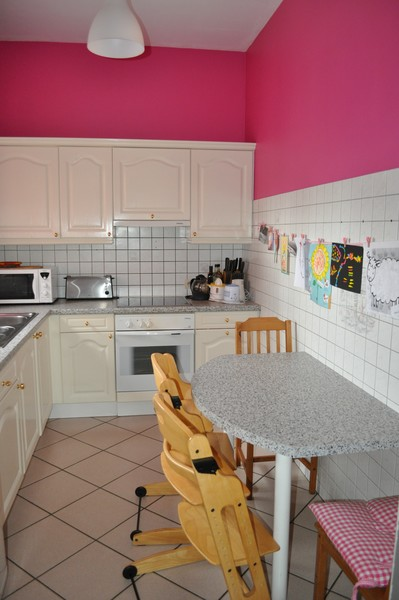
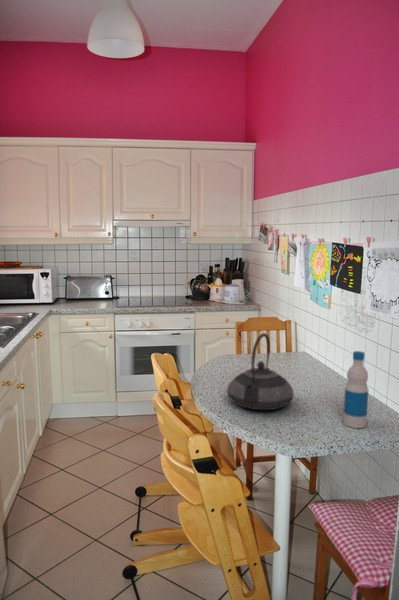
+ bottle [342,350,369,429]
+ teapot [226,332,295,411]
